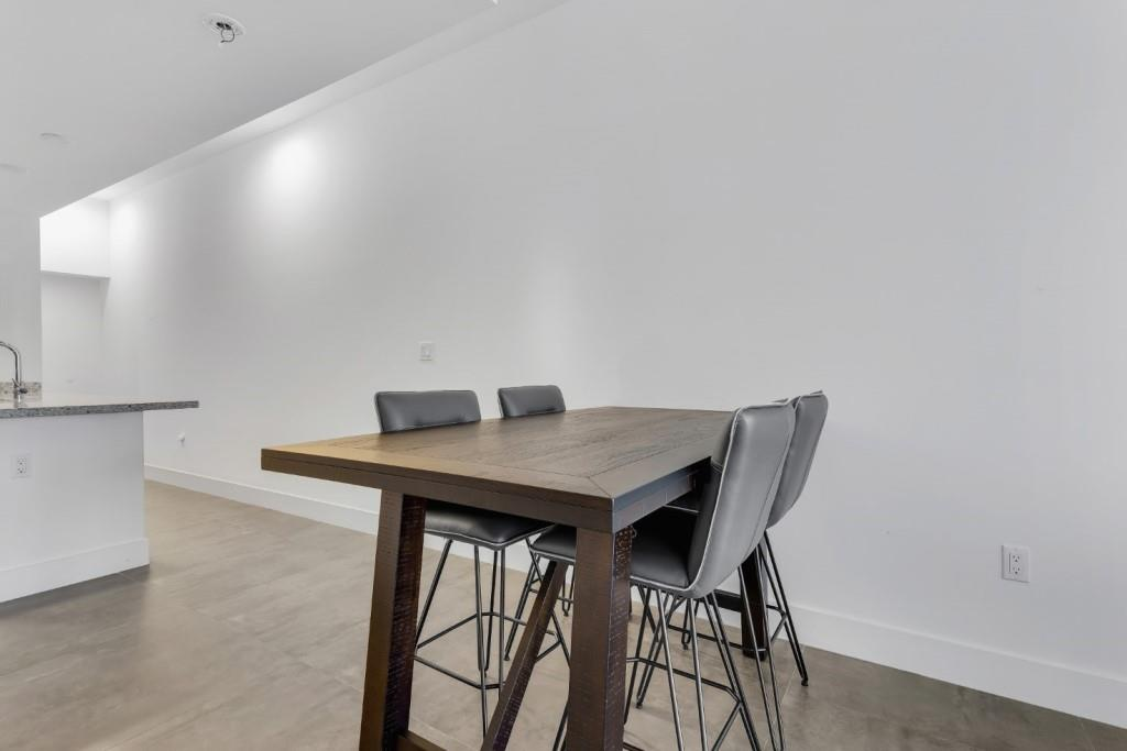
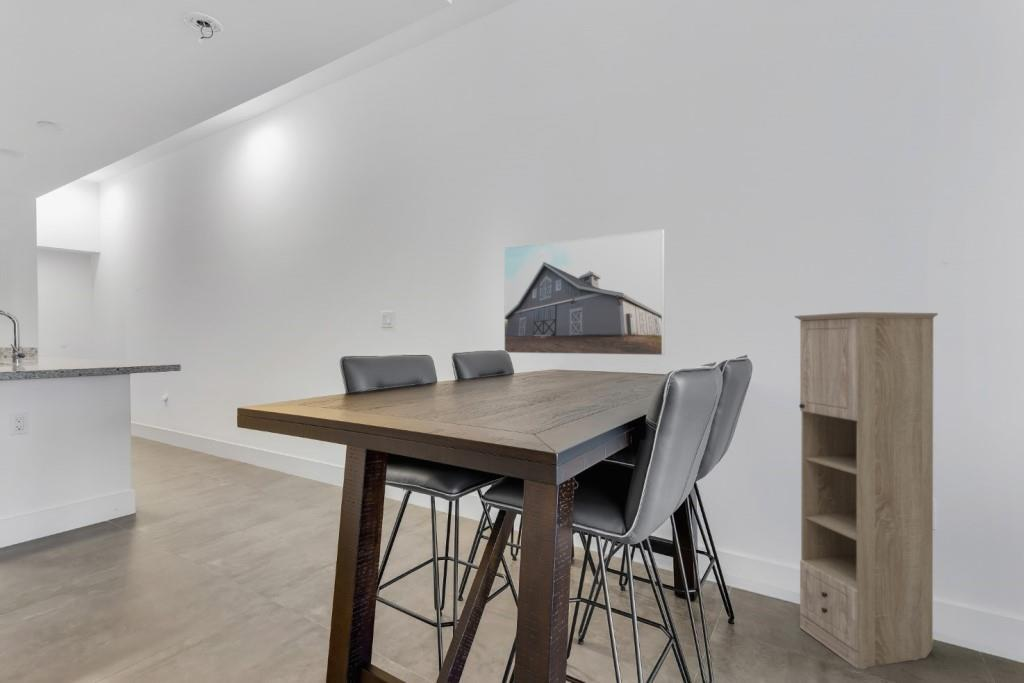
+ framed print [503,228,665,356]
+ storage cabinet [794,311,939,670]
